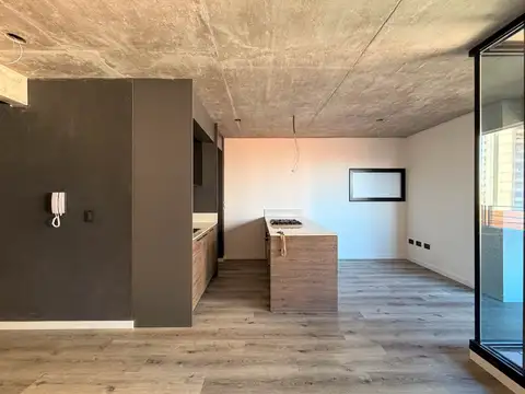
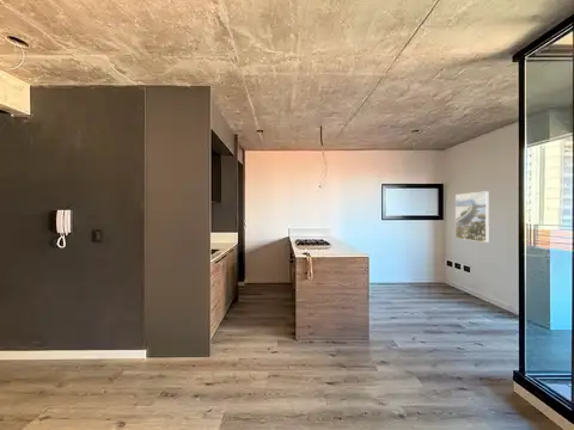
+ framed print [454,190,490,244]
